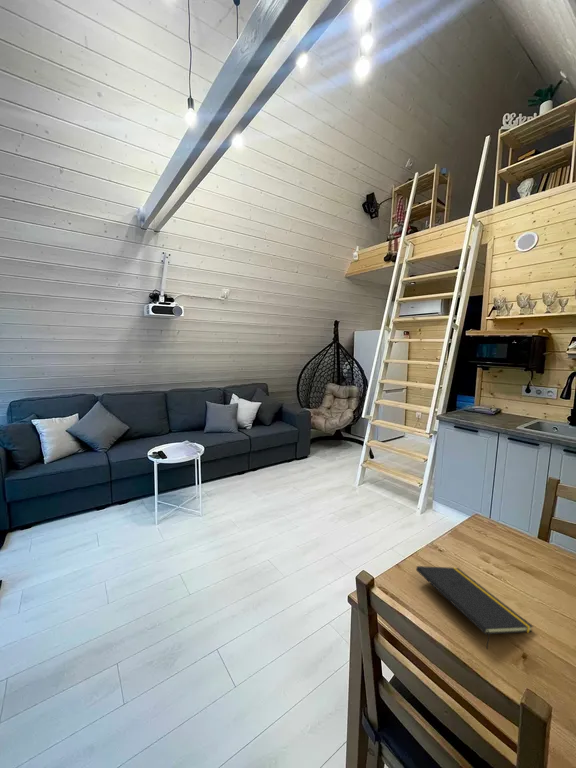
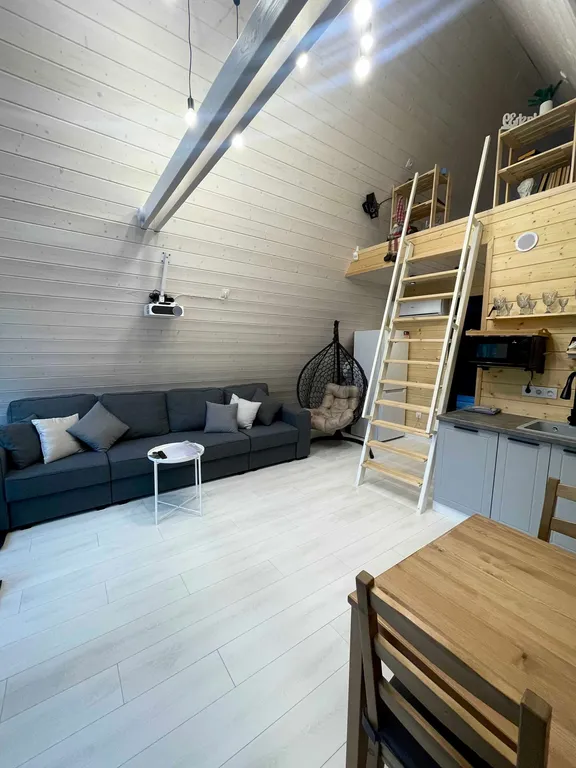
- notepad [415,565,534,650]
